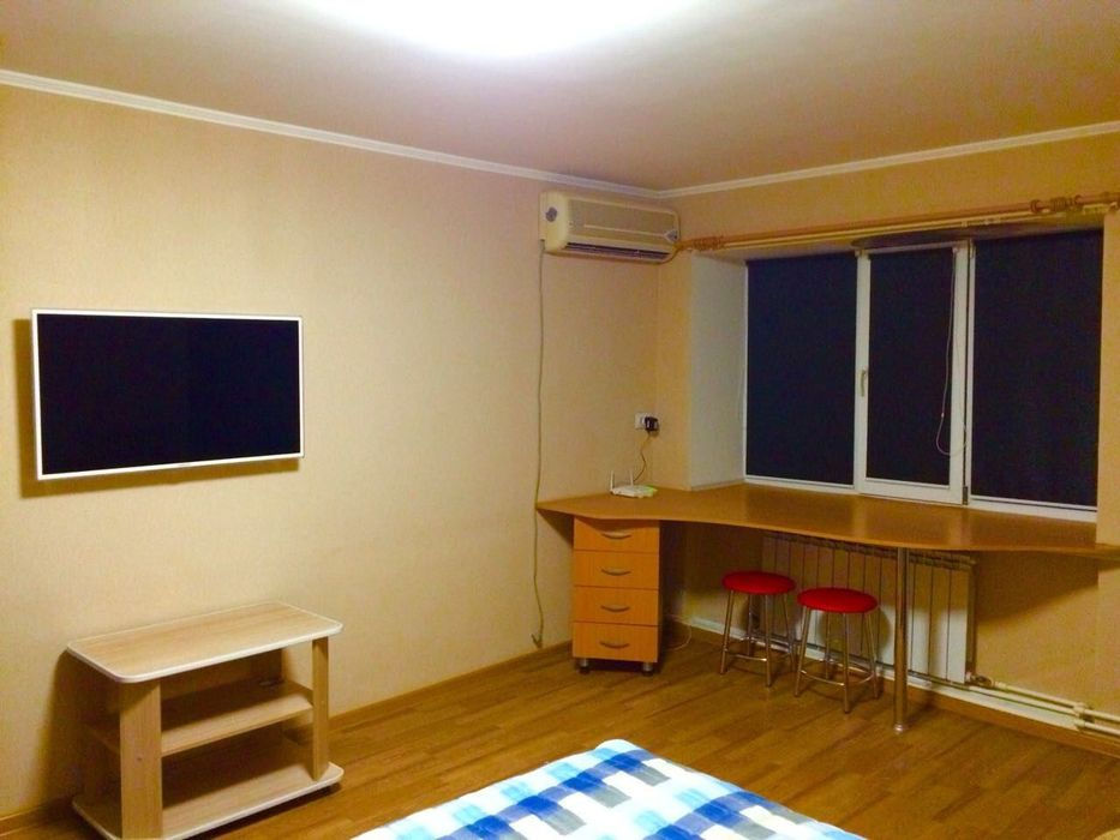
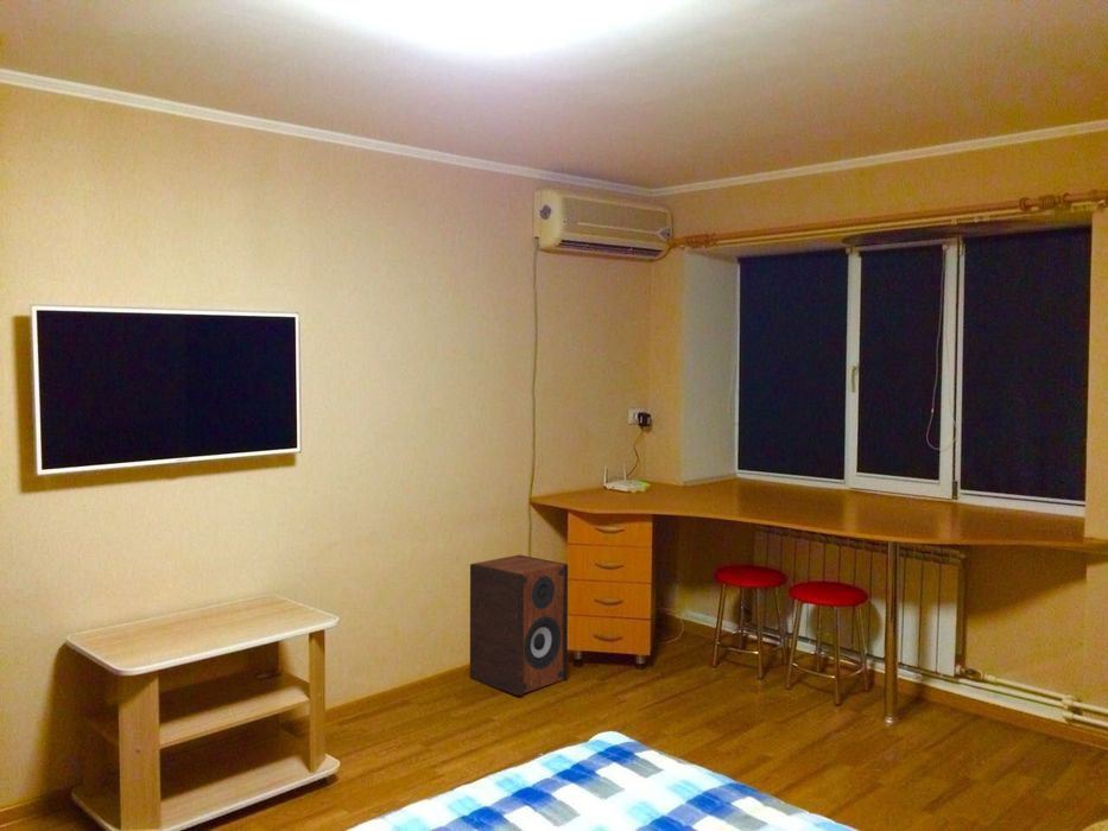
+ speaker [469,554,569,697]
